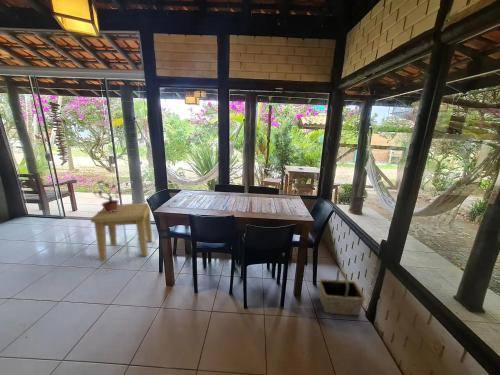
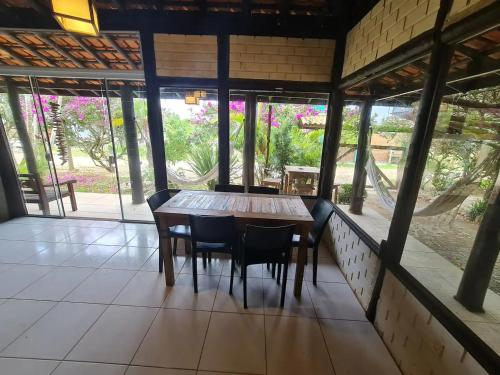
- potted plant [92,179,125,213]
- side table [90,202,153,262]
- basket [318,269,366,316]
